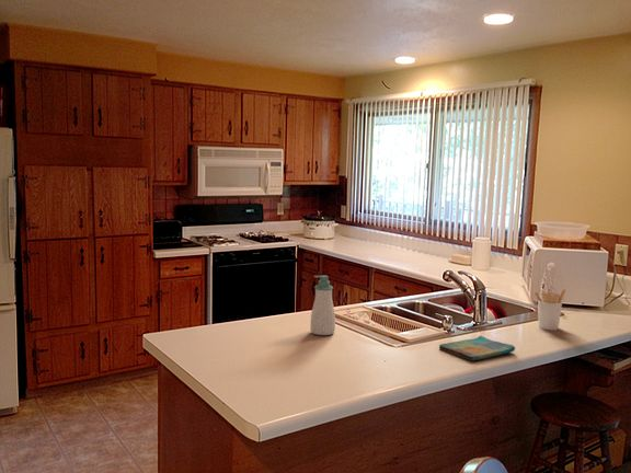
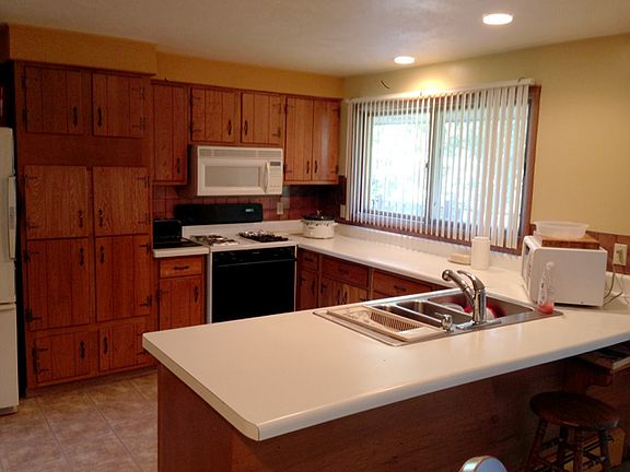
- soap bottle [309,275,336,336]
- dish towel [438,335,516,362]
- utensil holder [535,288,566,332]
